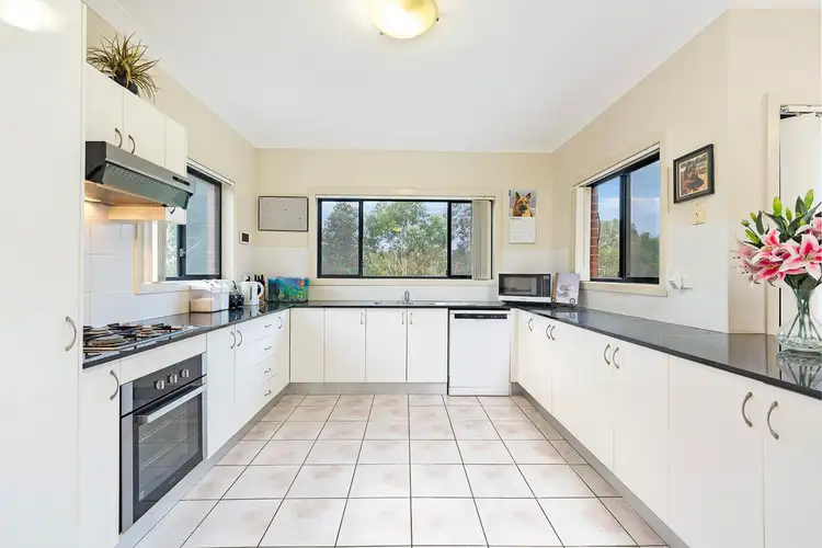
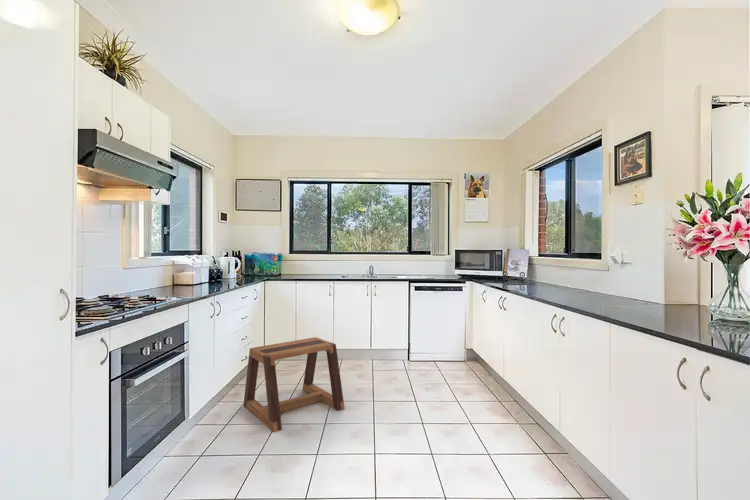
+ stool [243,336,346,433]
